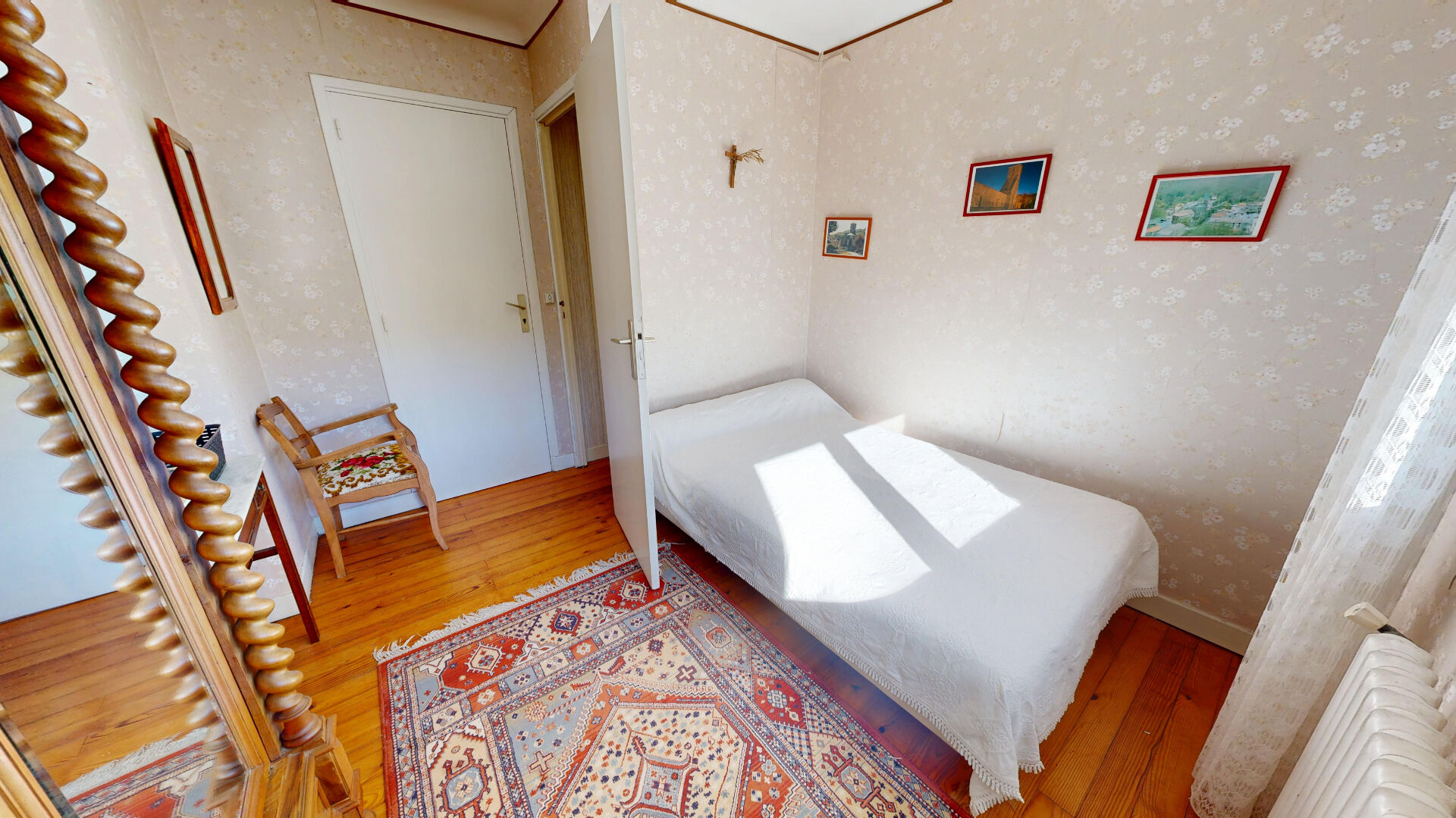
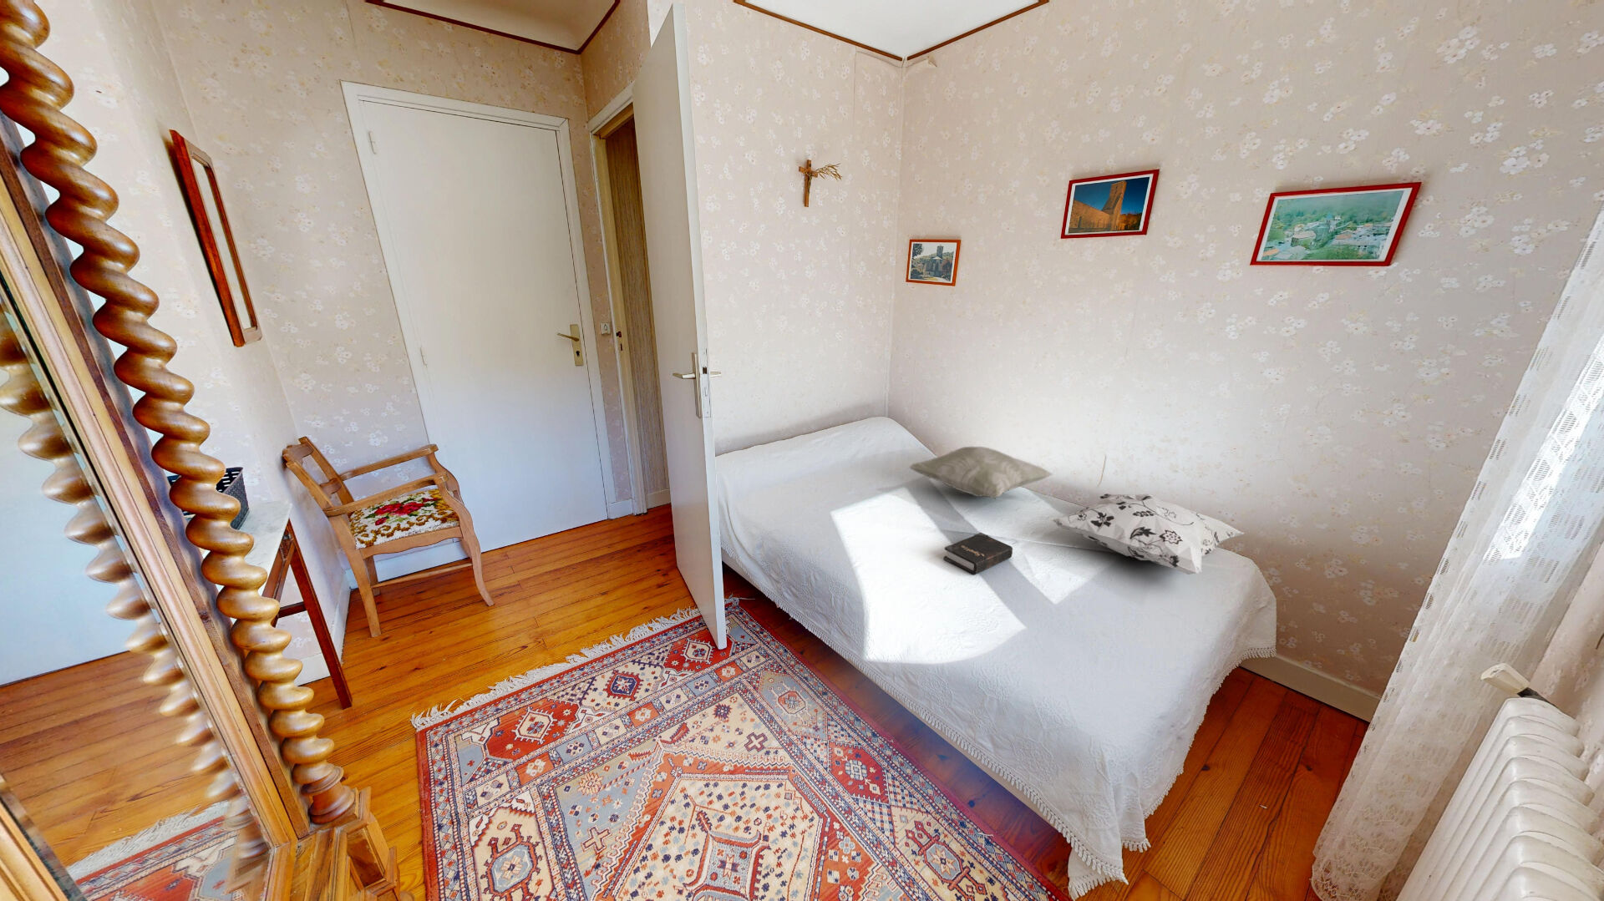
+ hardback book [942,532,1014,575]
+ decorative pillow [1050,492,1246,575]
+ decorative pillow [908,446,1054,499]
